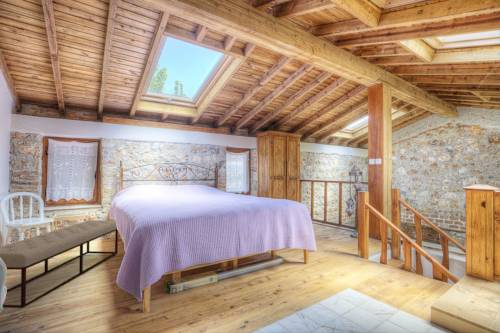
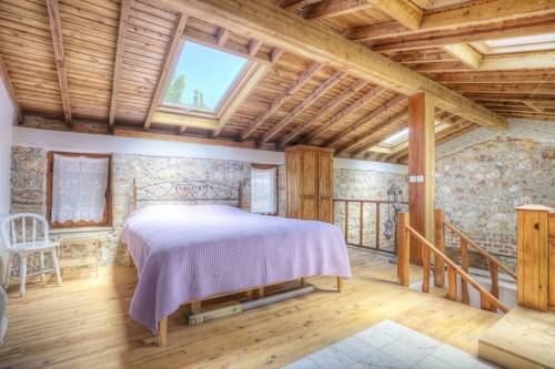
- bench [0,219,119,309]
